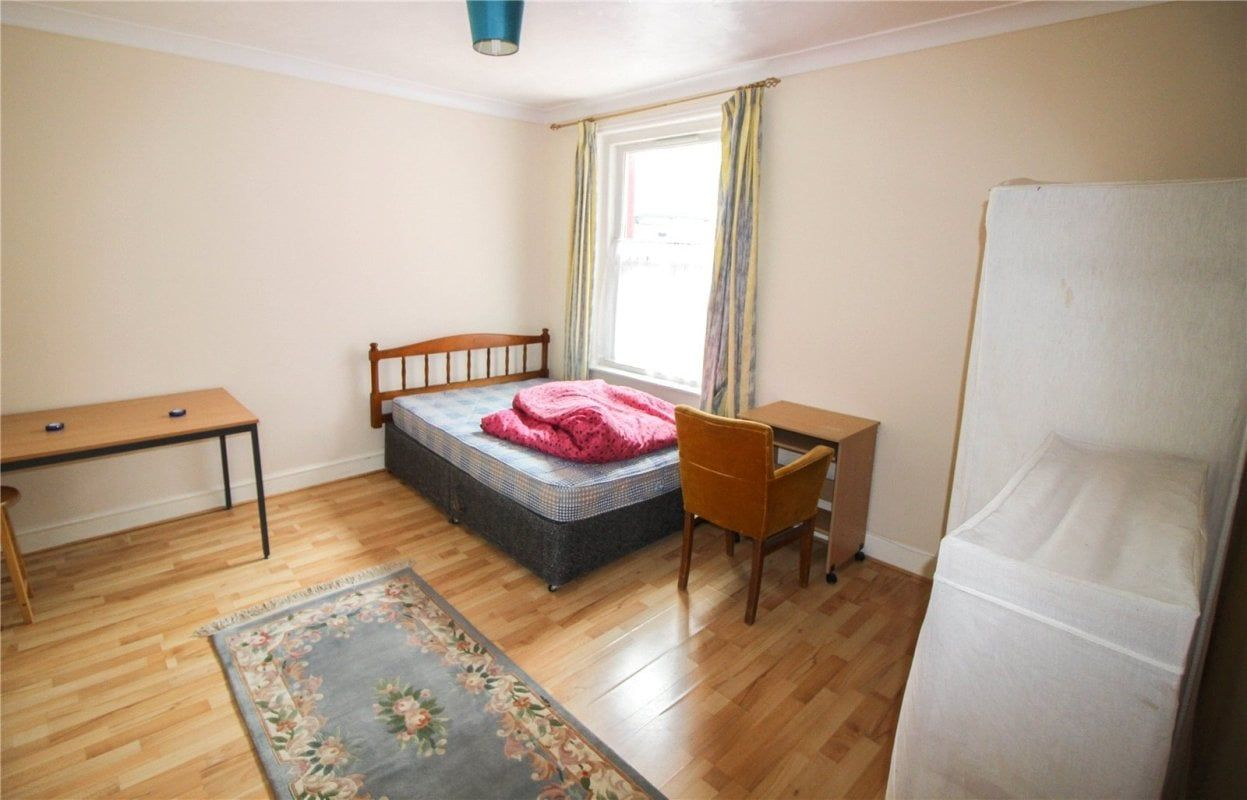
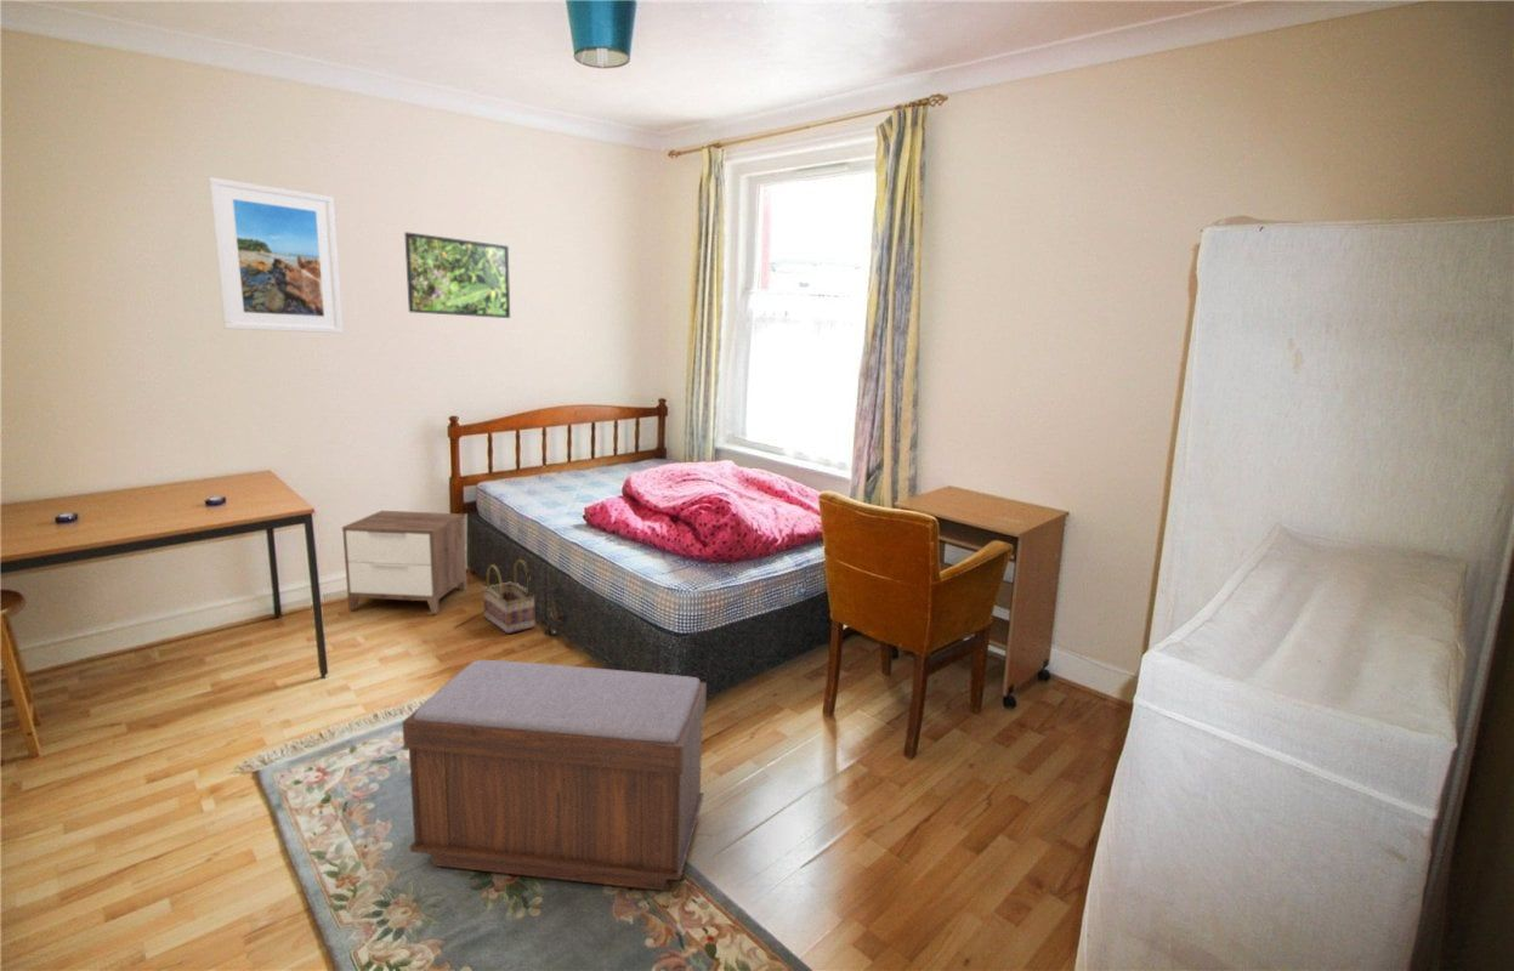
+ nightstand [341,510,469,614]
+ basket [482,558,537,635]
+ bench [401,659,708,892]
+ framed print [403,231,511,319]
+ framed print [208,176,344,334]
